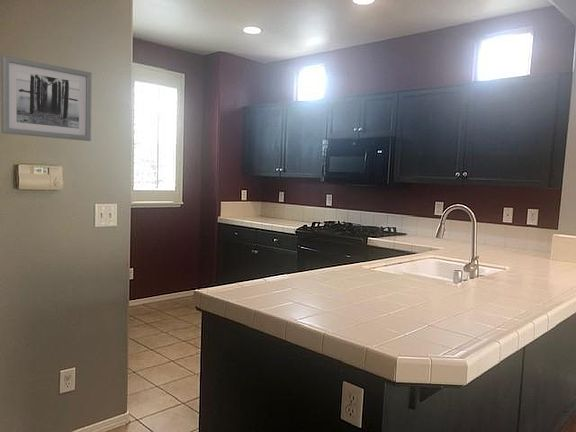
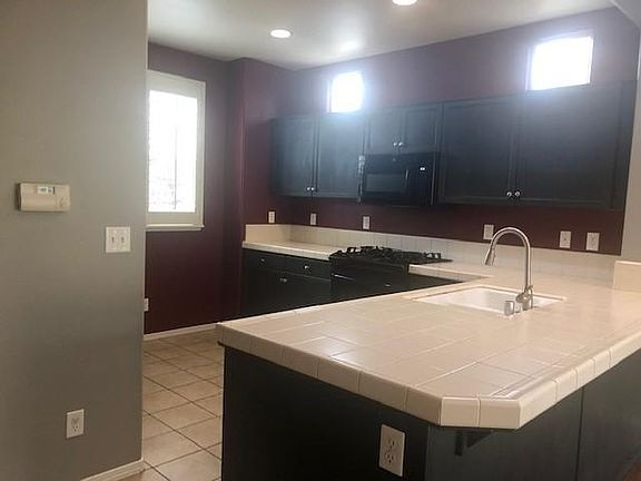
- wall art [0,55,93,142]
